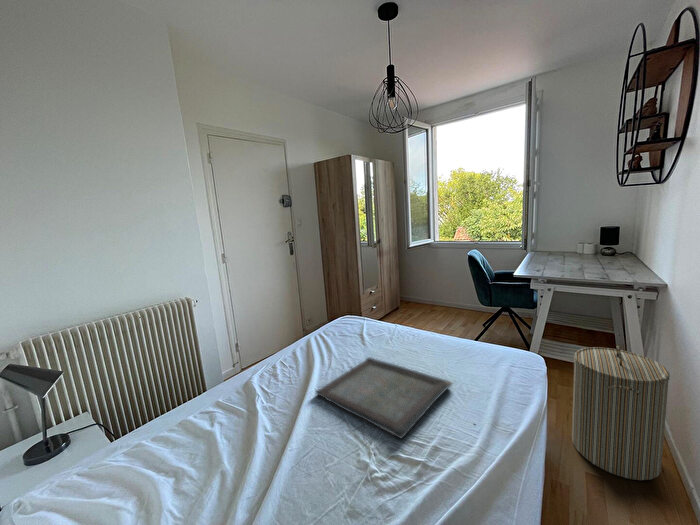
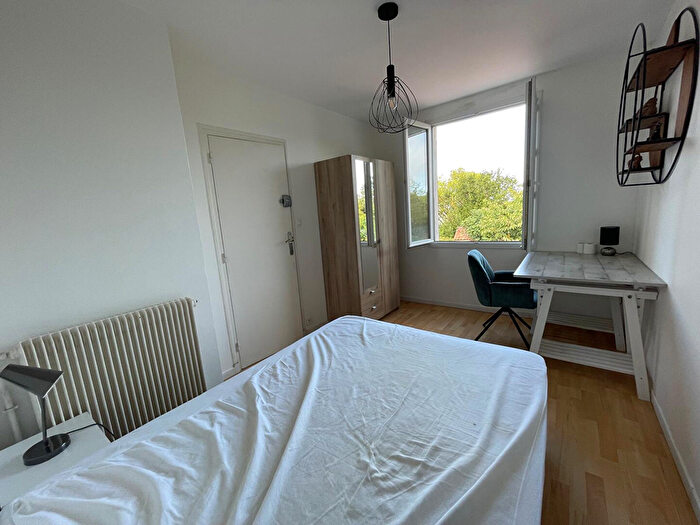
- serving tray [314,356,454,440]
- laundry hamper [571,345,671,481]
